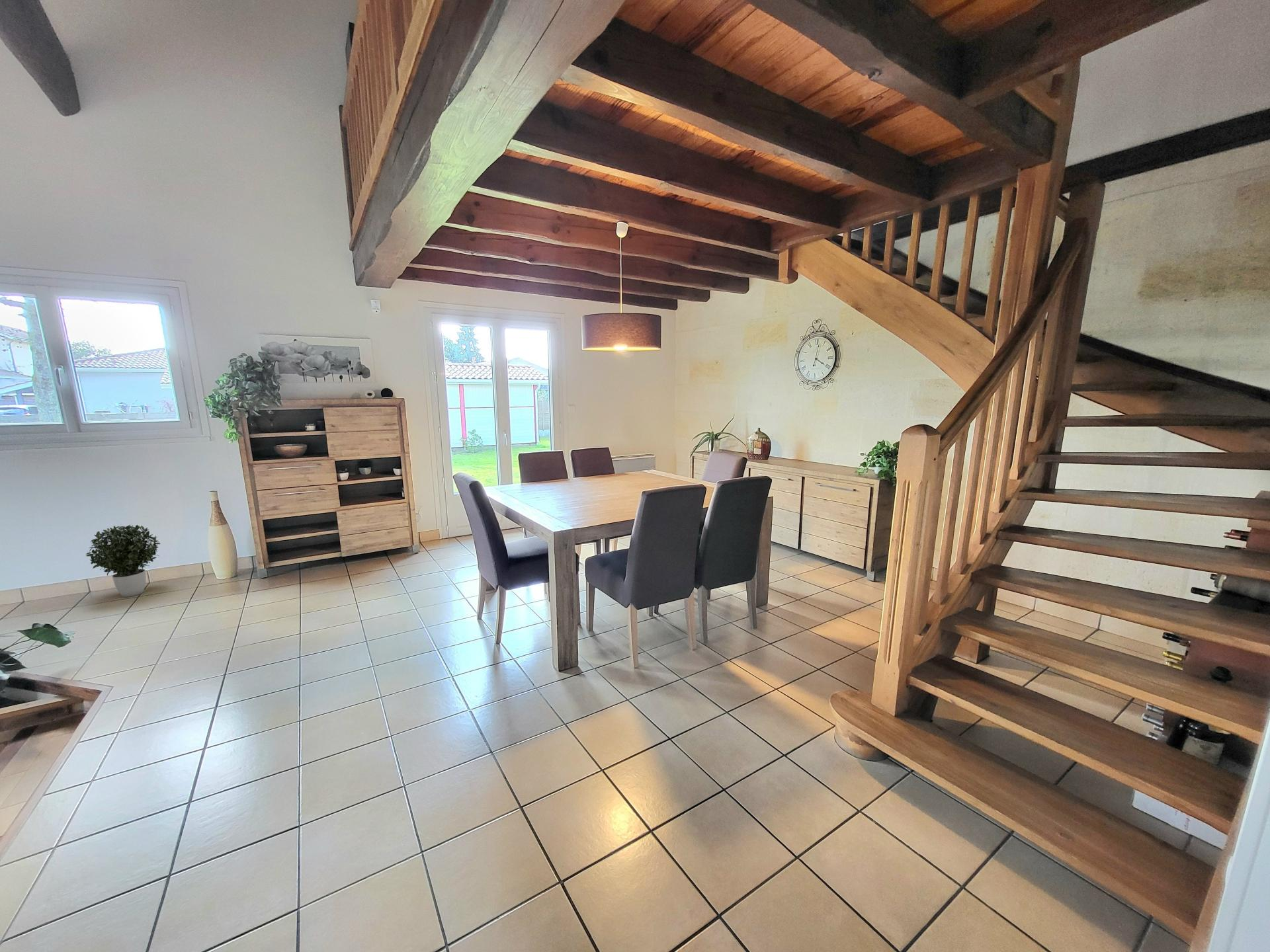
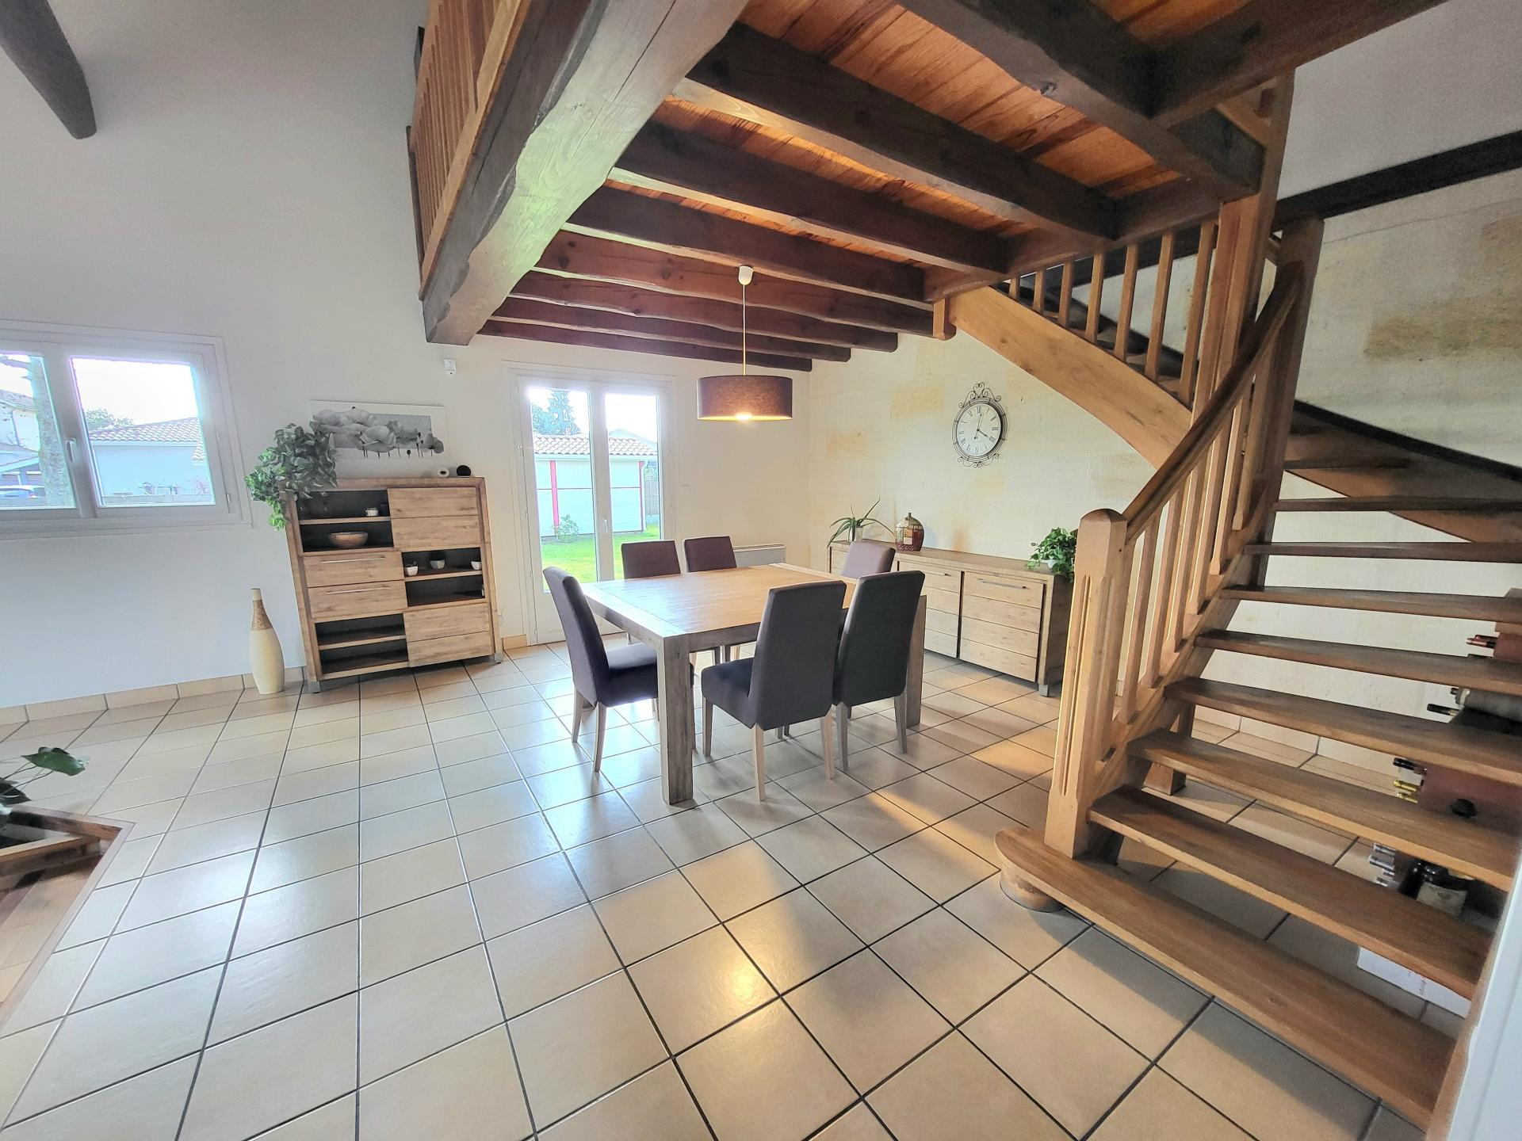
- potted plant [85,524,161,598]
